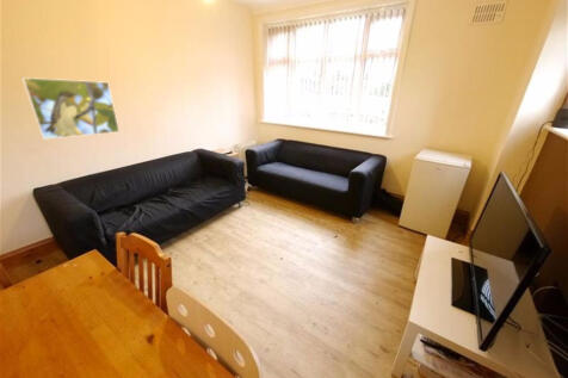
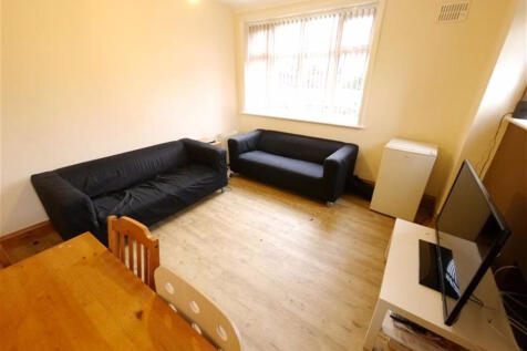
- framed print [20,76,121,141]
